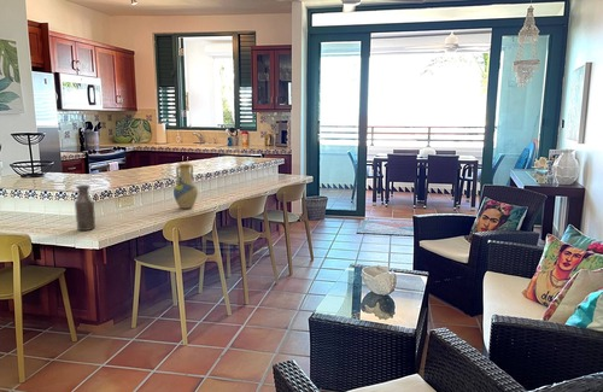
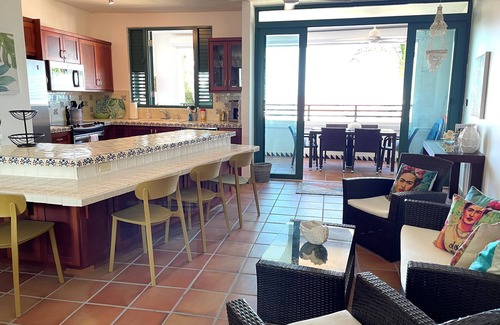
- bottle [74,183,96,232]
- vase [172,163,199,210]
